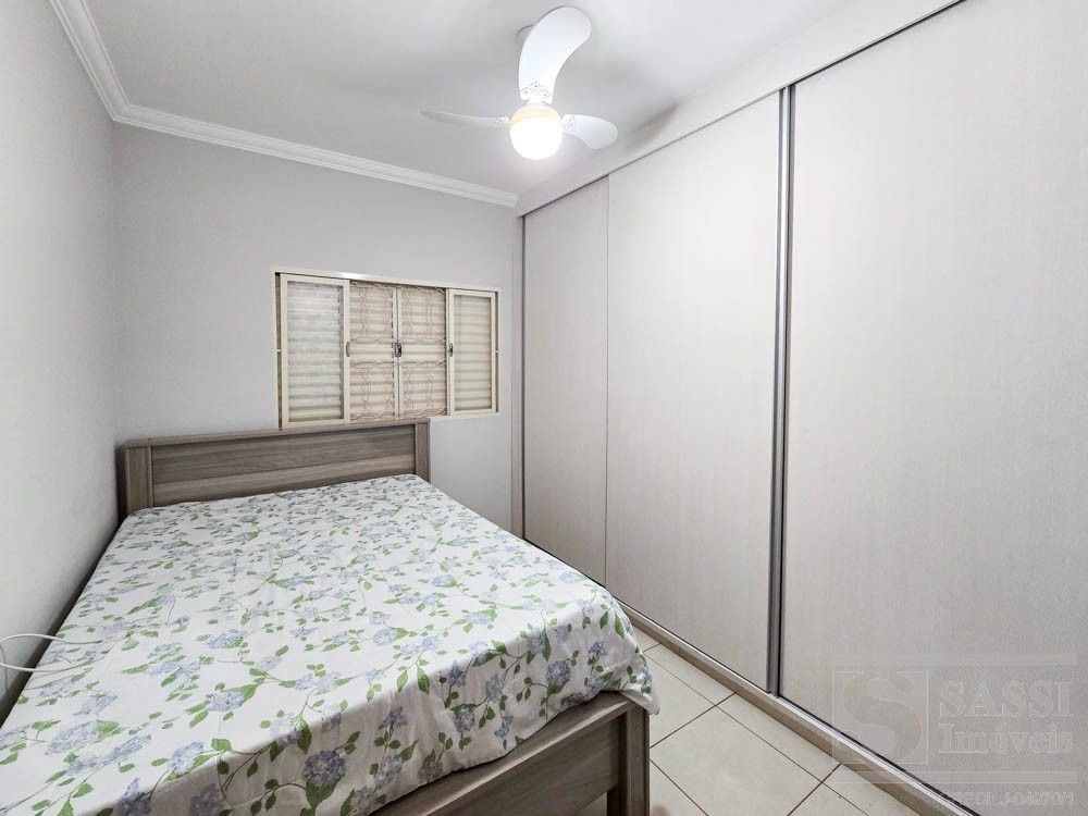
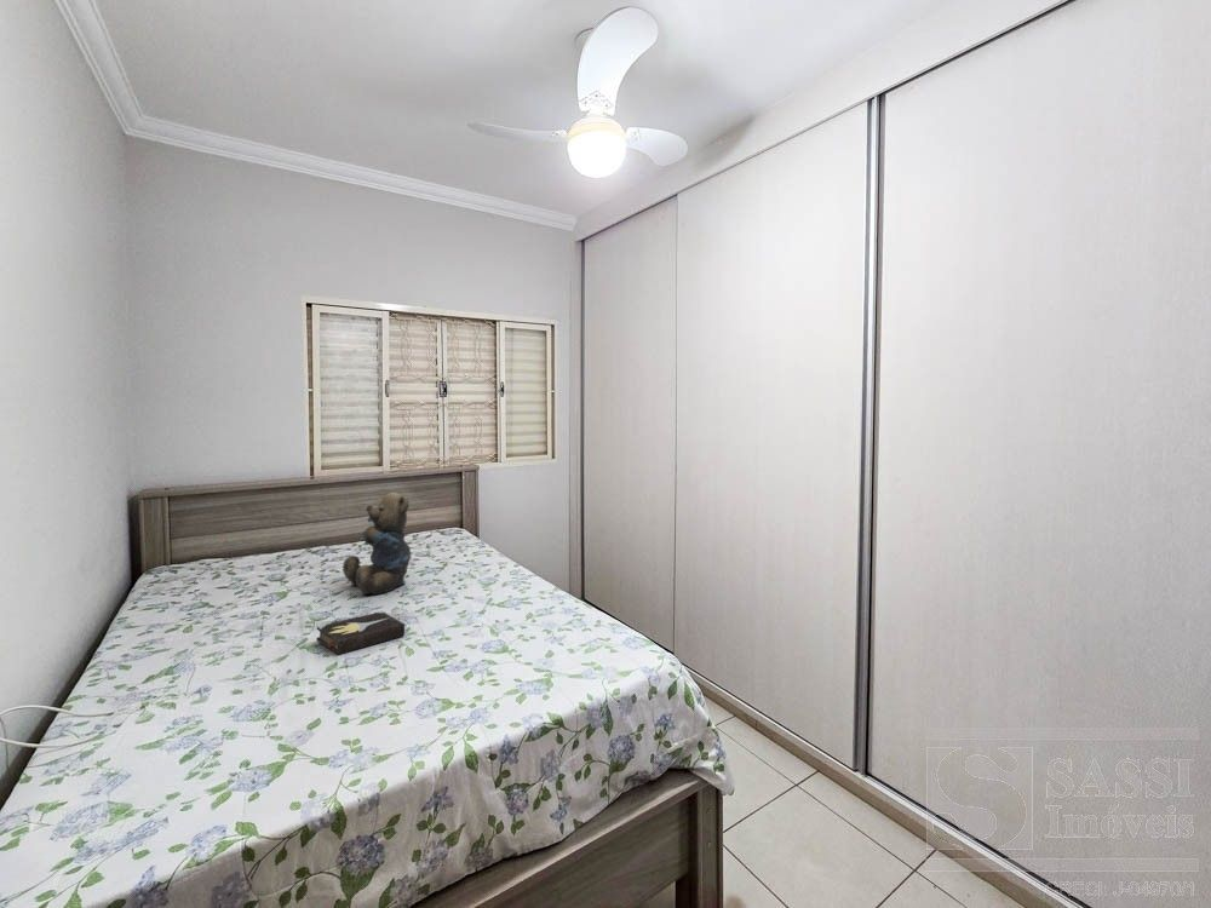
+ hardback book [316,609,406,656]
+ teddy bear [342,492,412,596]
